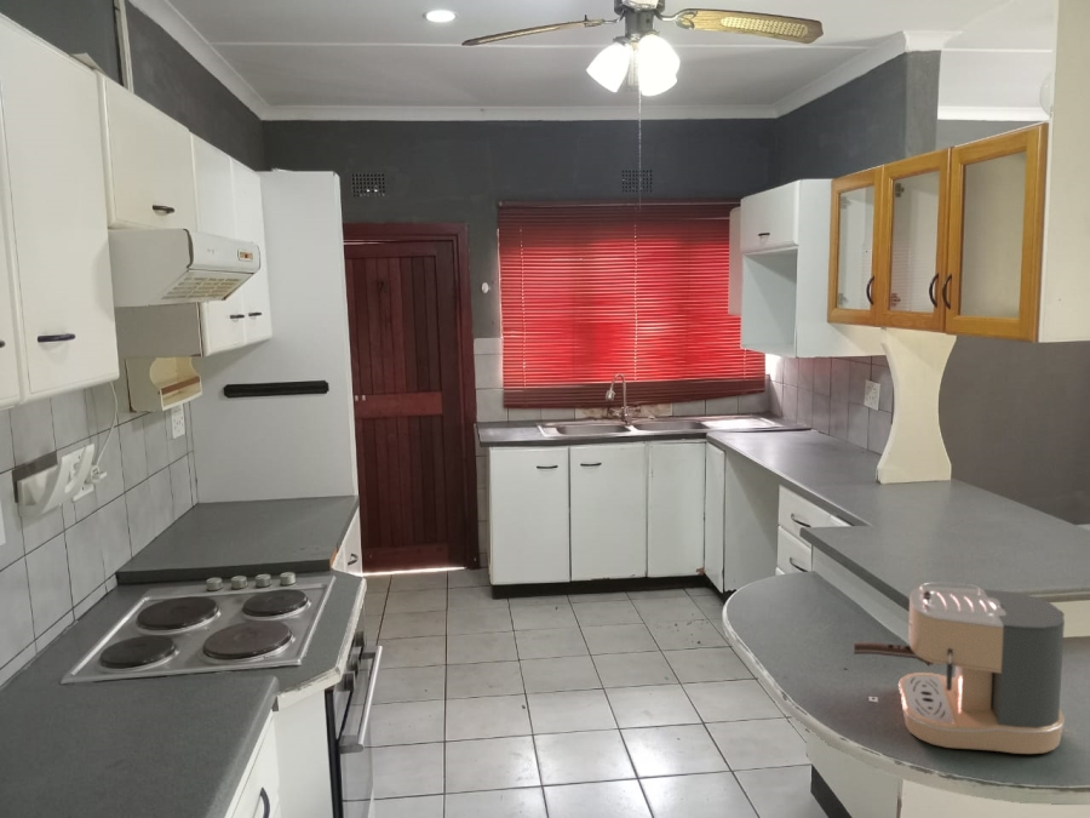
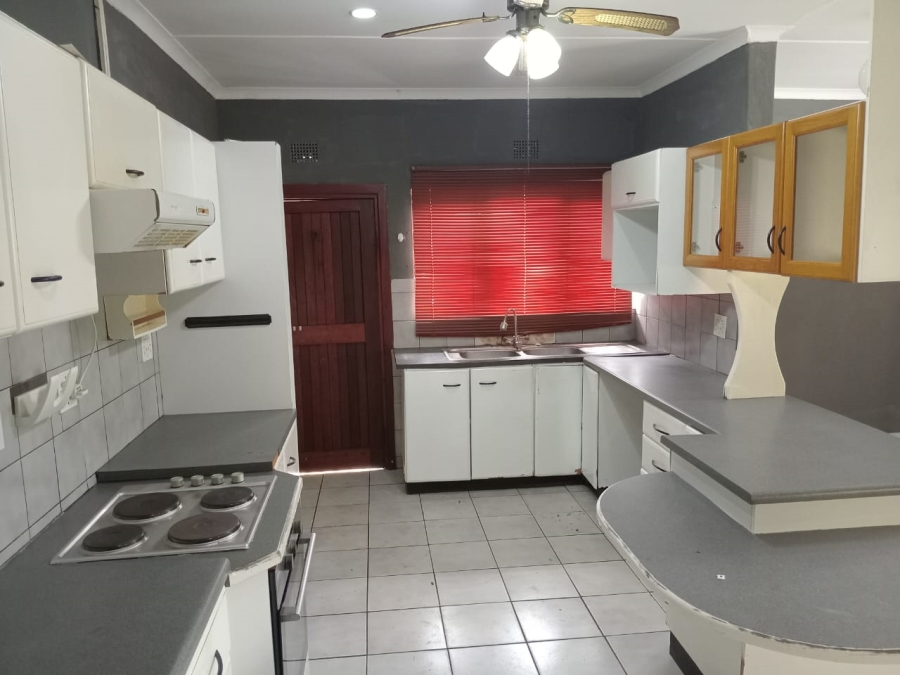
- coffee maker [853,582,1066,755]
